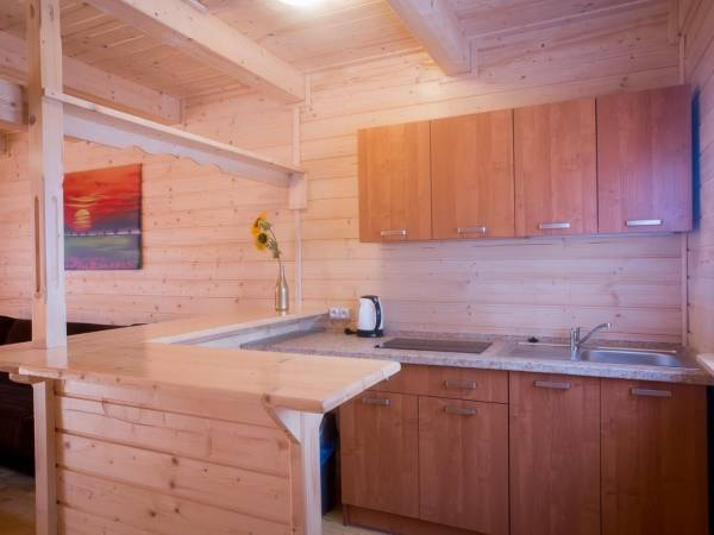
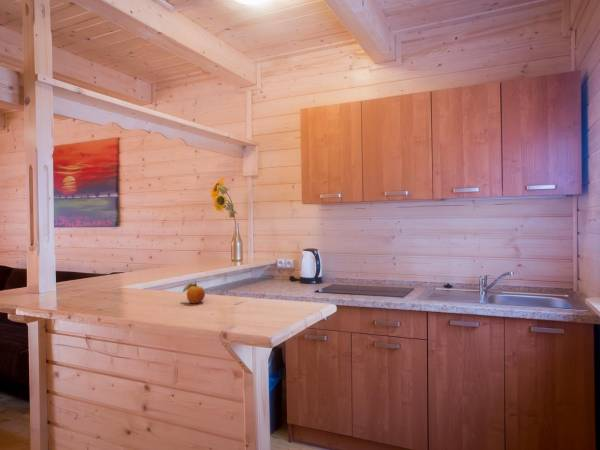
+ fruit [182,279,206,304]
